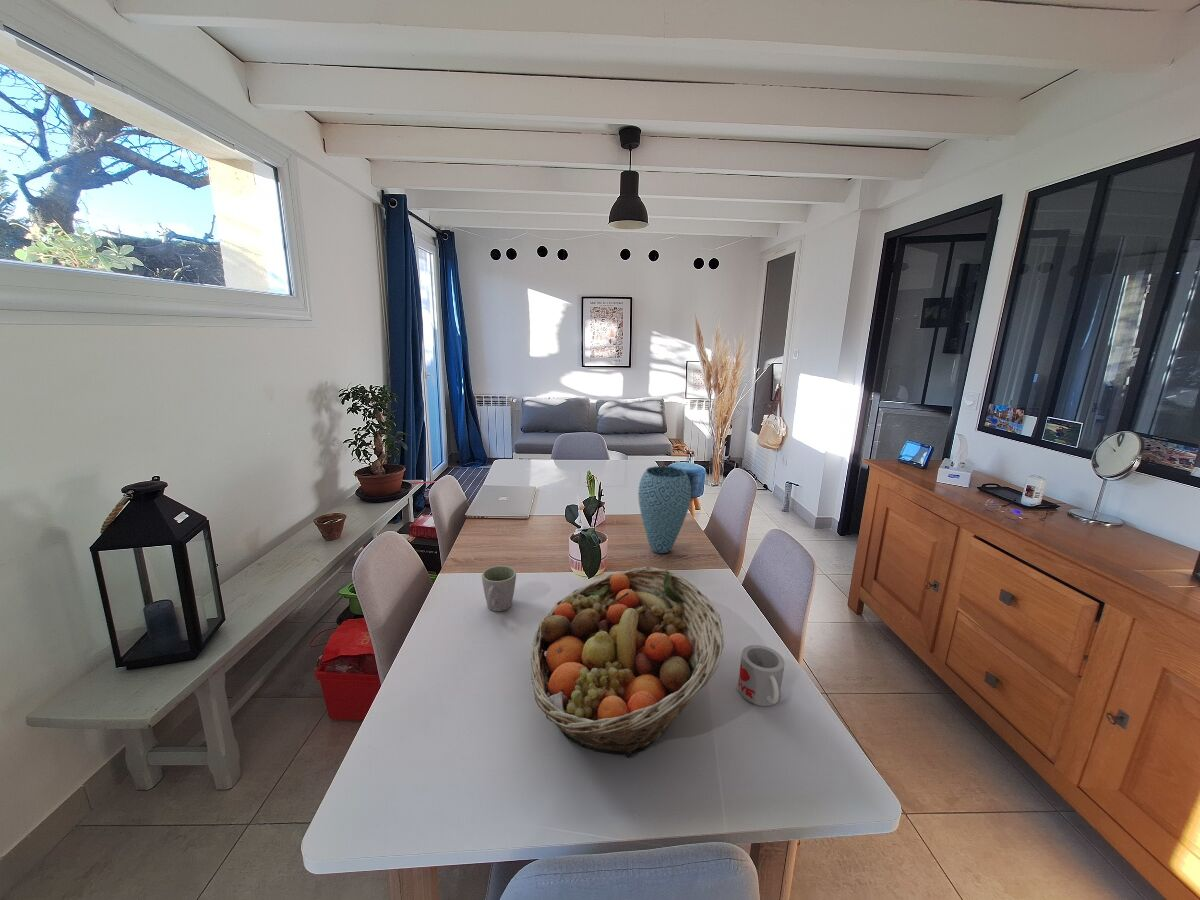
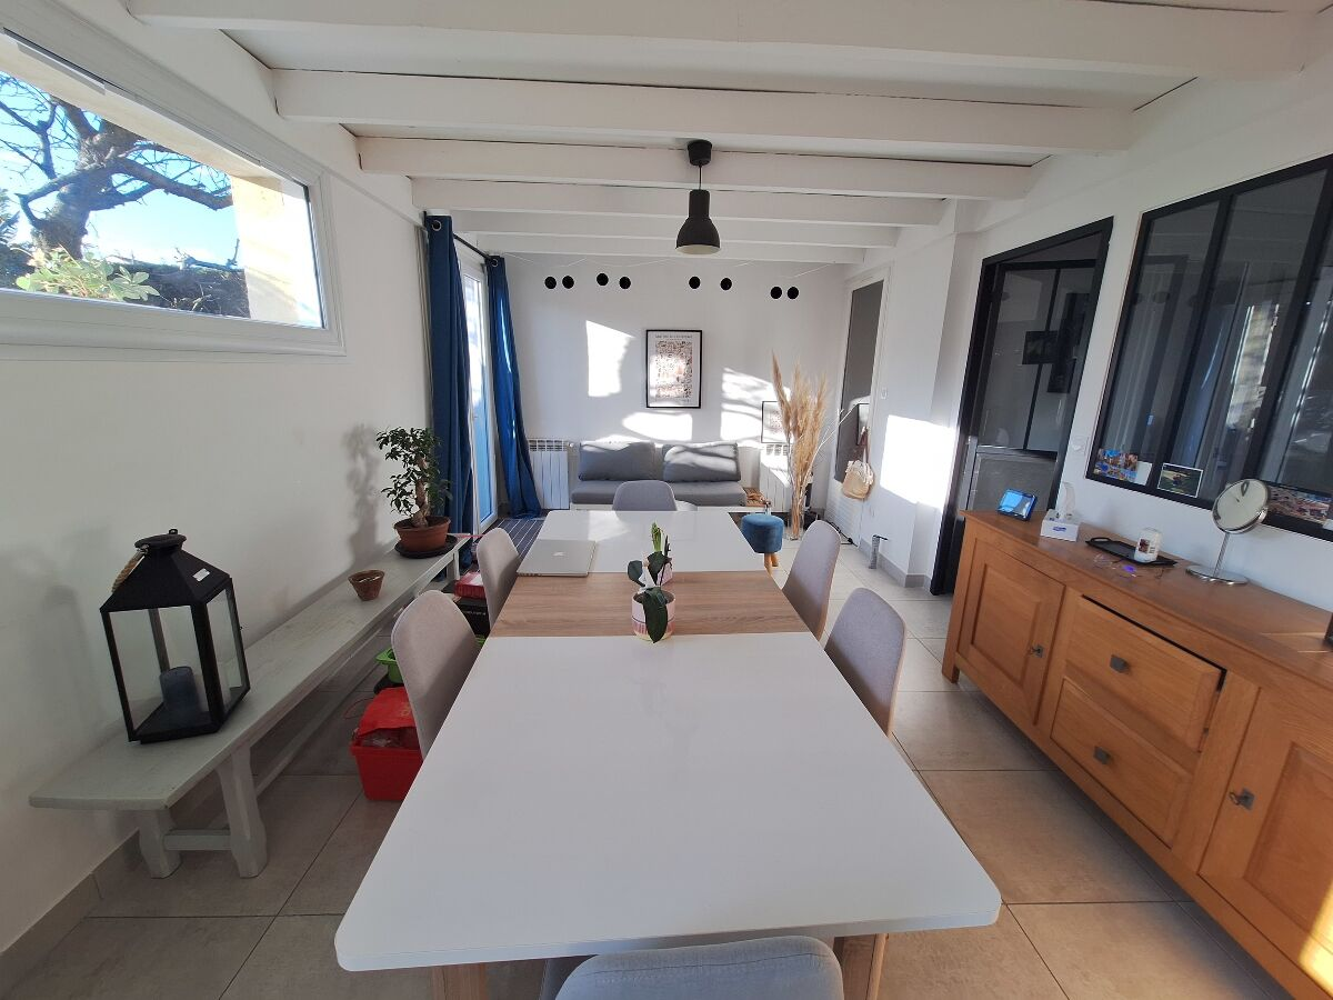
- vase [637,465,692,554]
- fruit basket [530,566,725,759]
- mug [737,644,786,707]
- mug [481,565,517,612]
